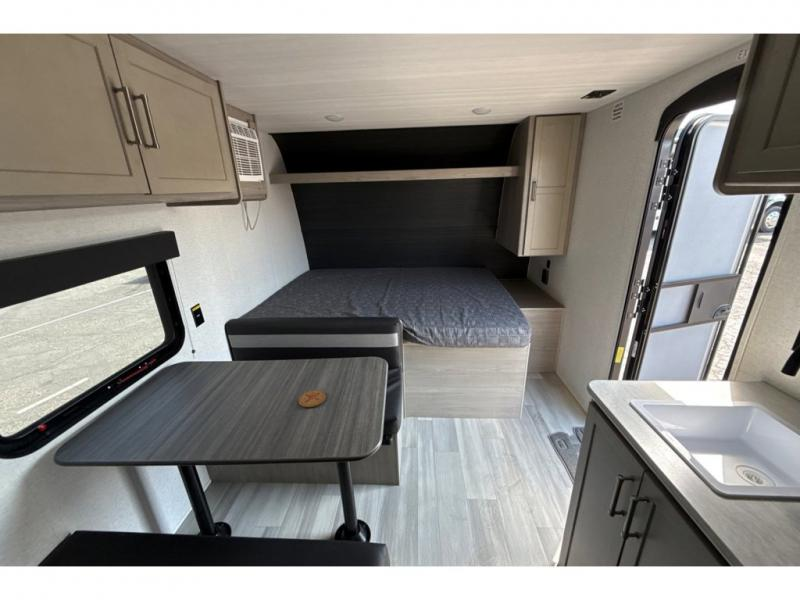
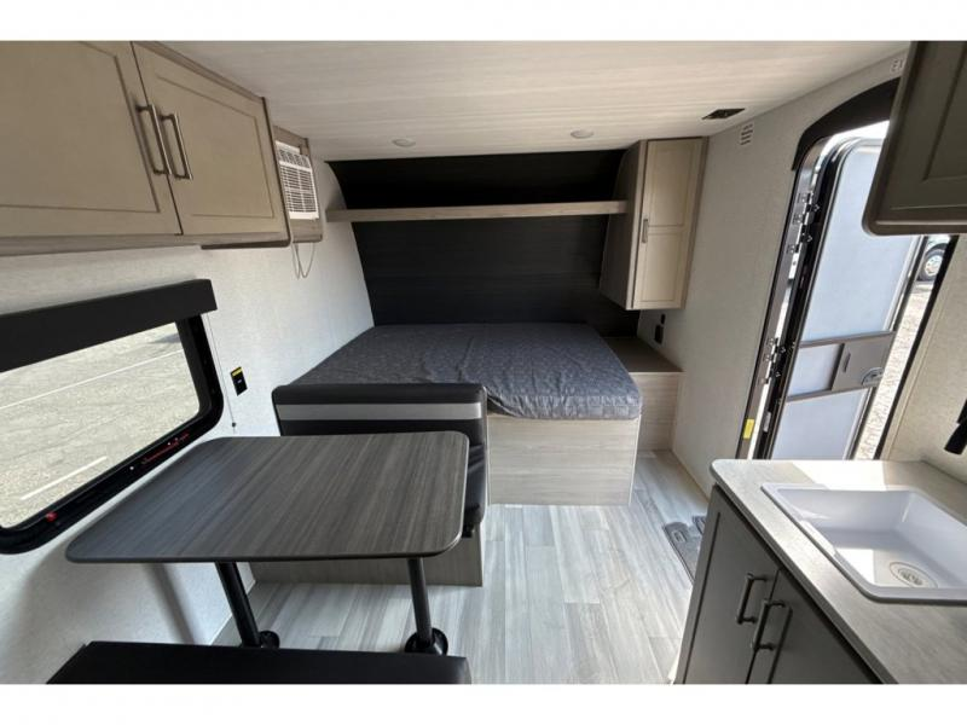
- coaster [298,389,327,408]
